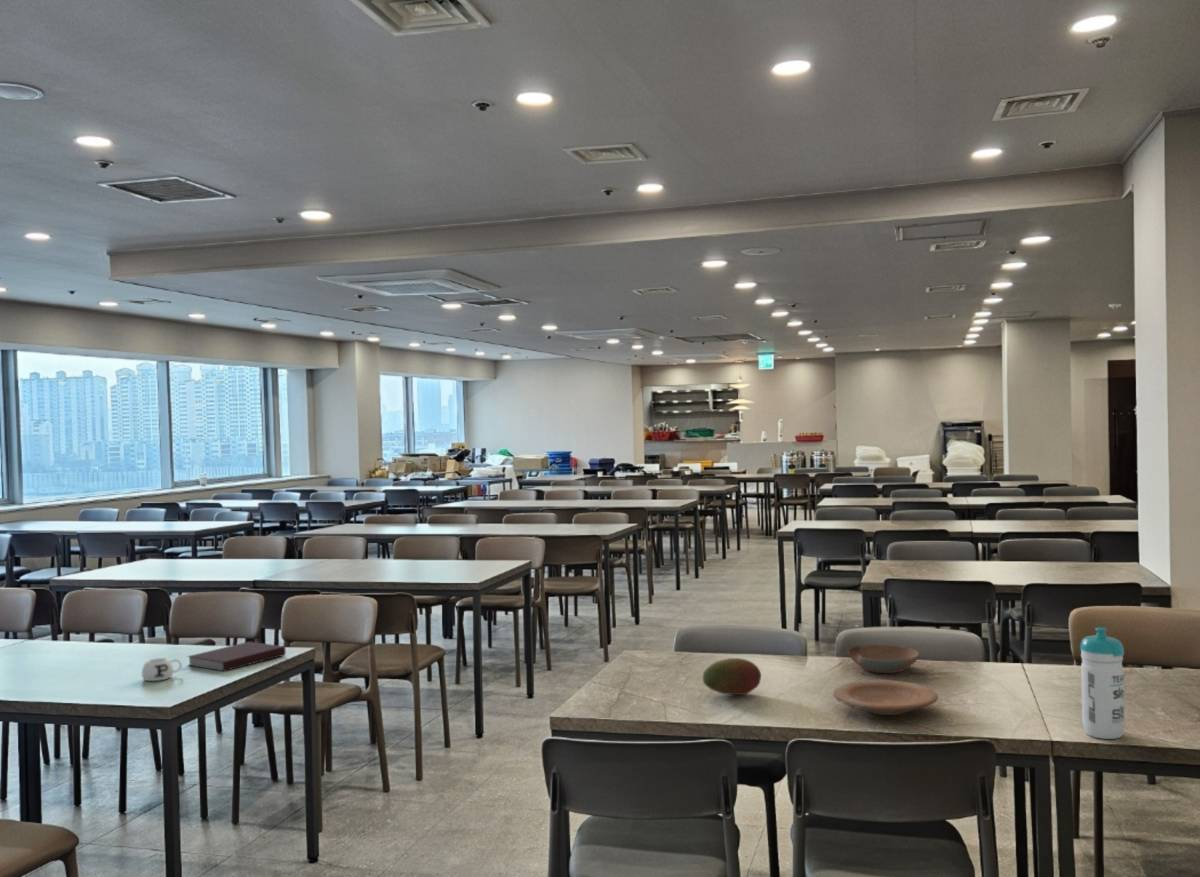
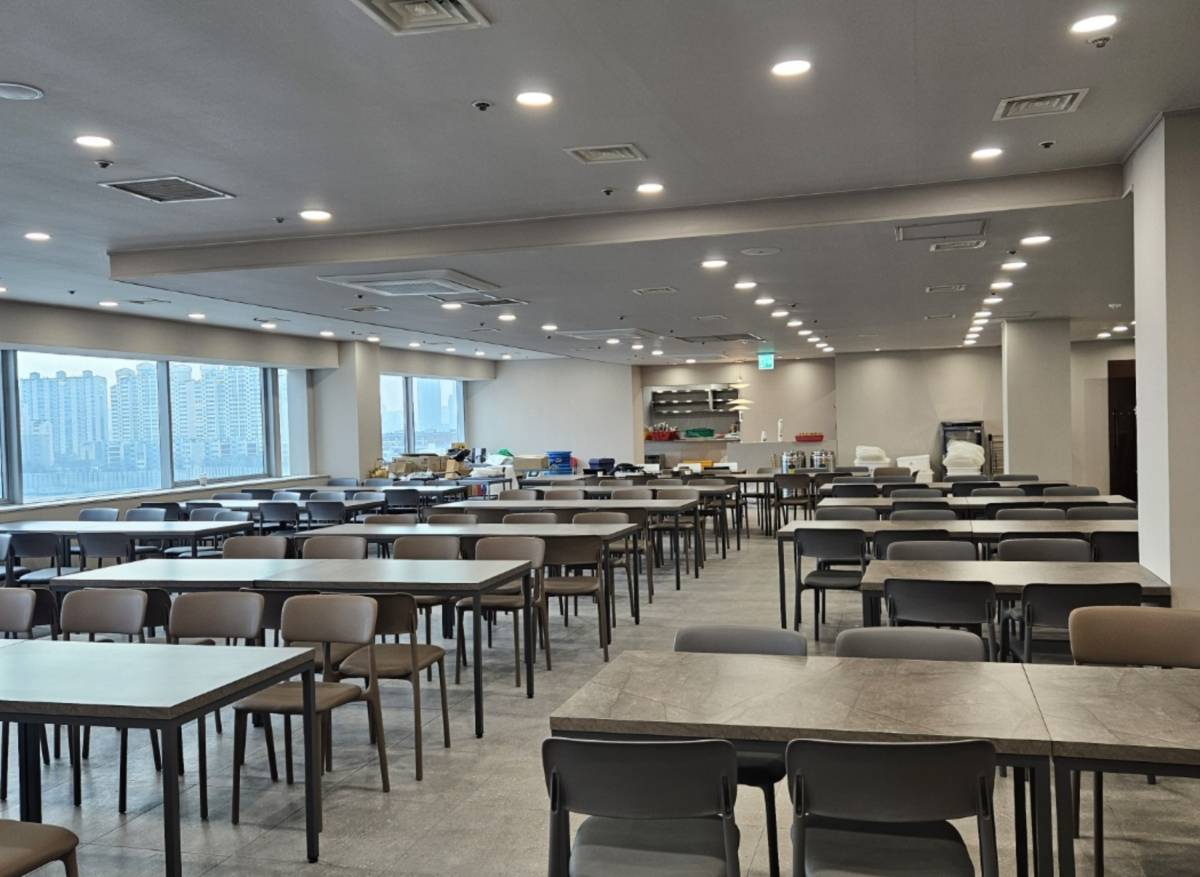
- plate [832,679,939,716]
- mug [141,657,183,682]
- fruit [702,657,762,696]
- bowl [847,644,920,674]
- notebook [186,641,287,672]
- water bottle [1079,626,1125,740]
